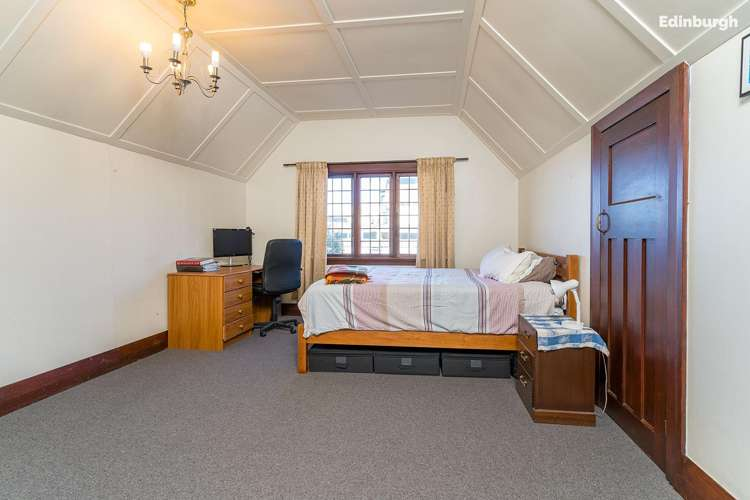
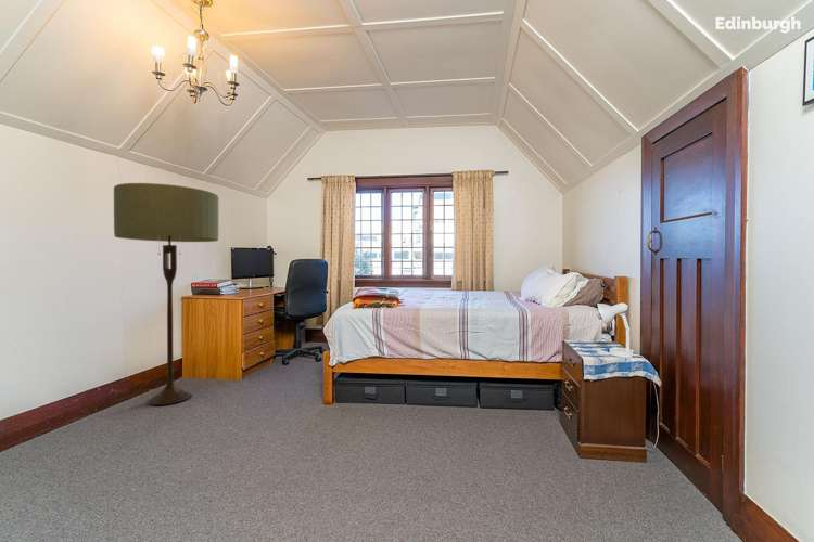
+ floor lamp [113,182,219,406]
